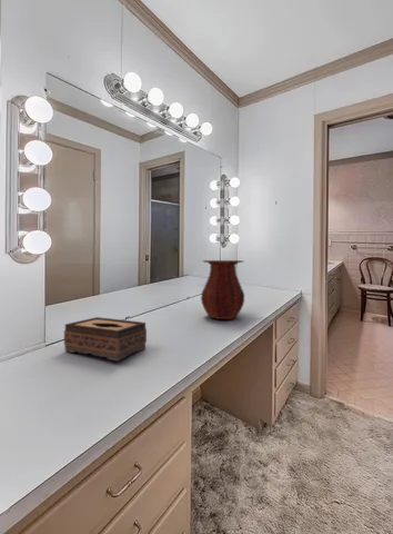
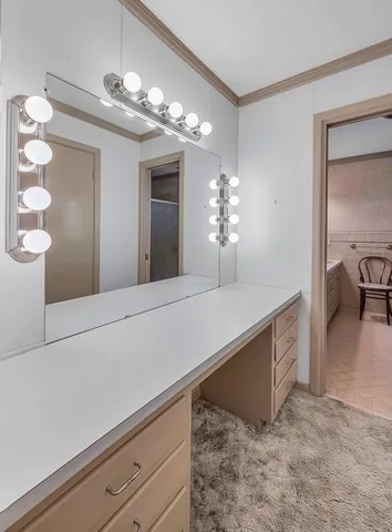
- tissue box [63,316,148,363]
- vase [200,259,246,320]
